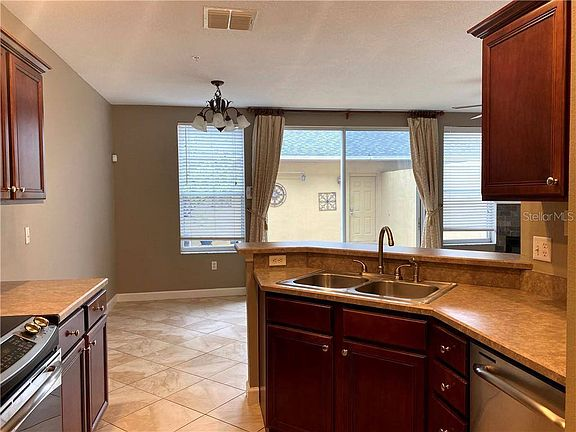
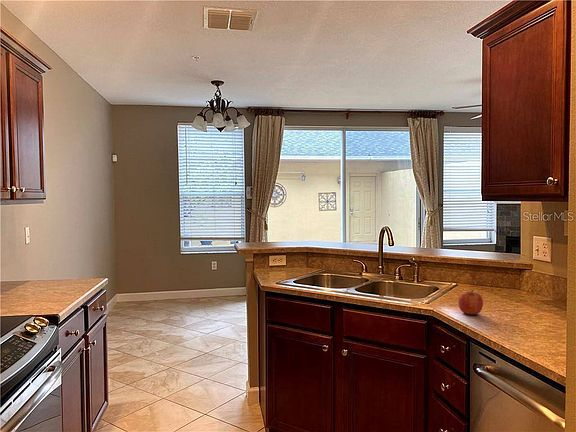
+ fruit [457,289,484,315]
